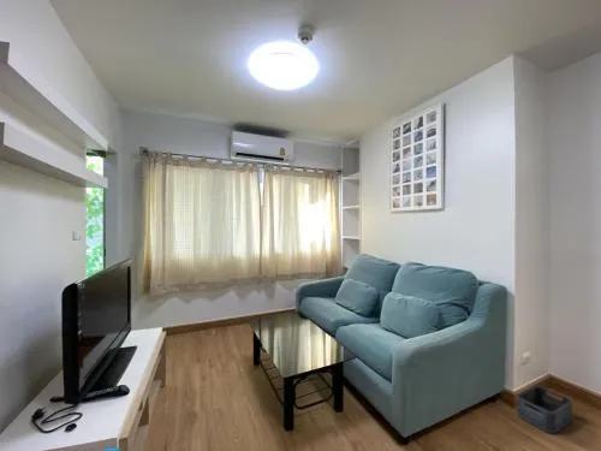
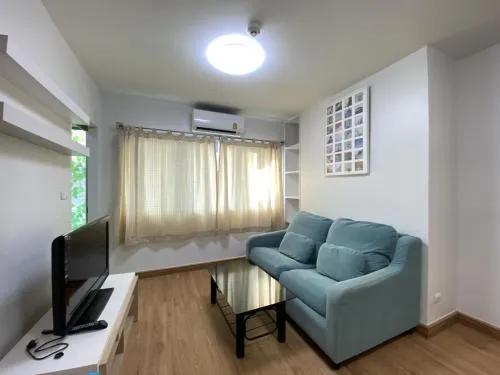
- storage bin [517,385,573,435]
